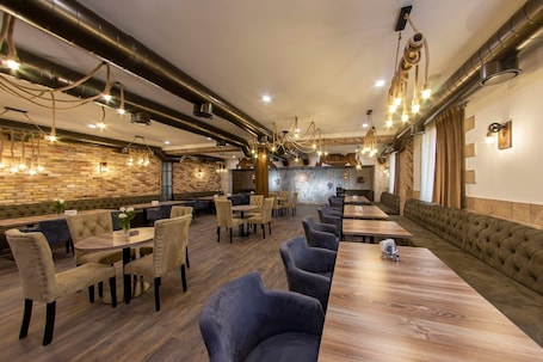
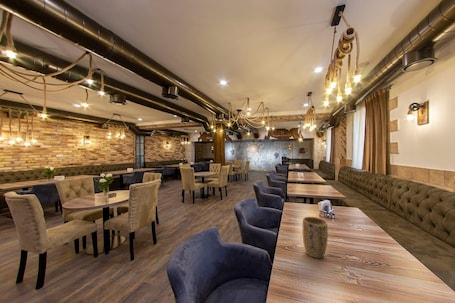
+ plant pot [302,216,329,259]
